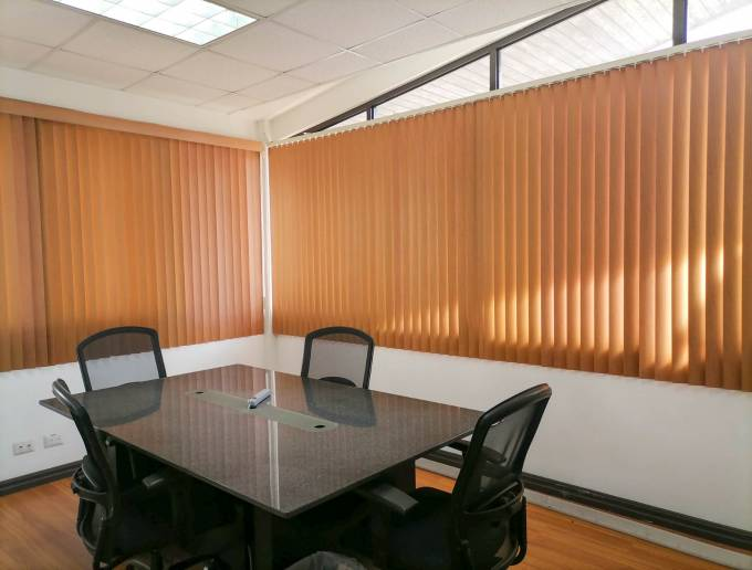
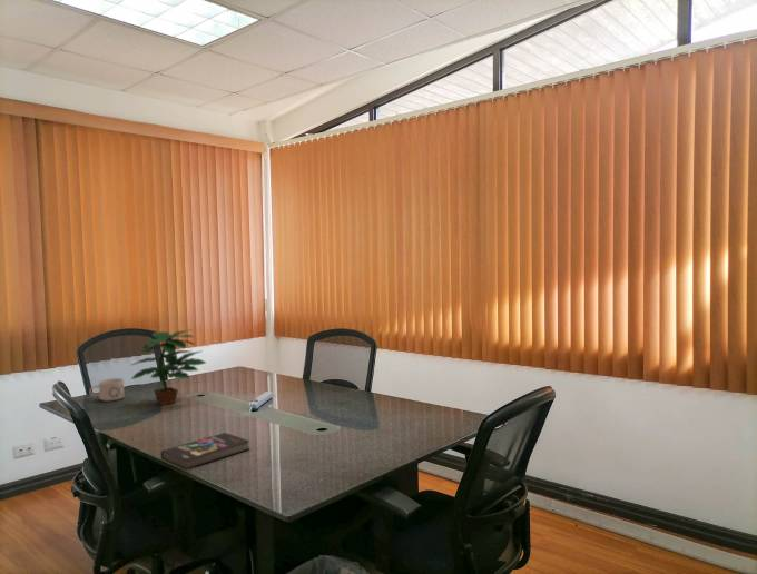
+ potted plant [129,328,207,406]
+ mug [88,377,126,403]
+ book [160,432,252,471]
